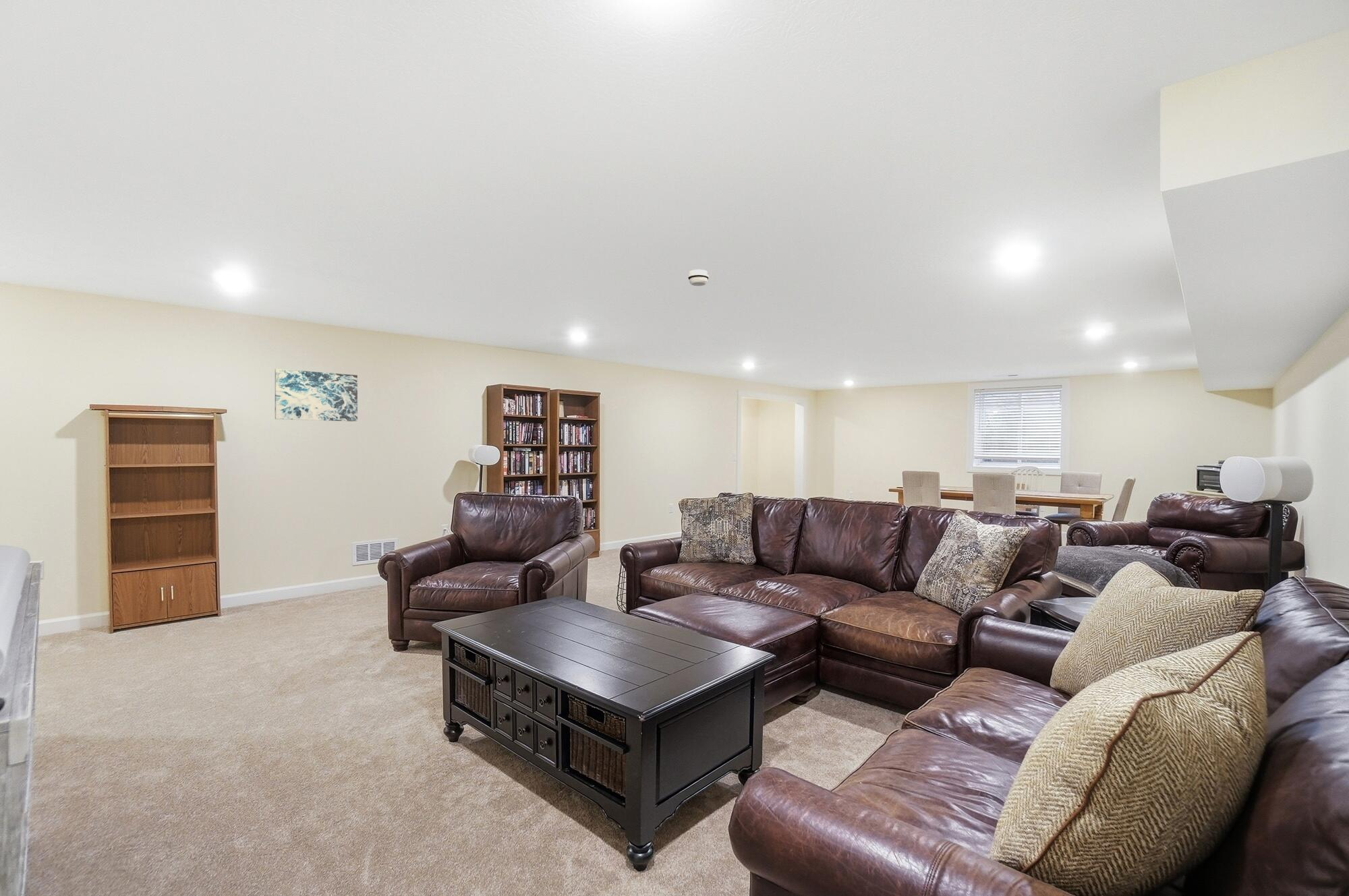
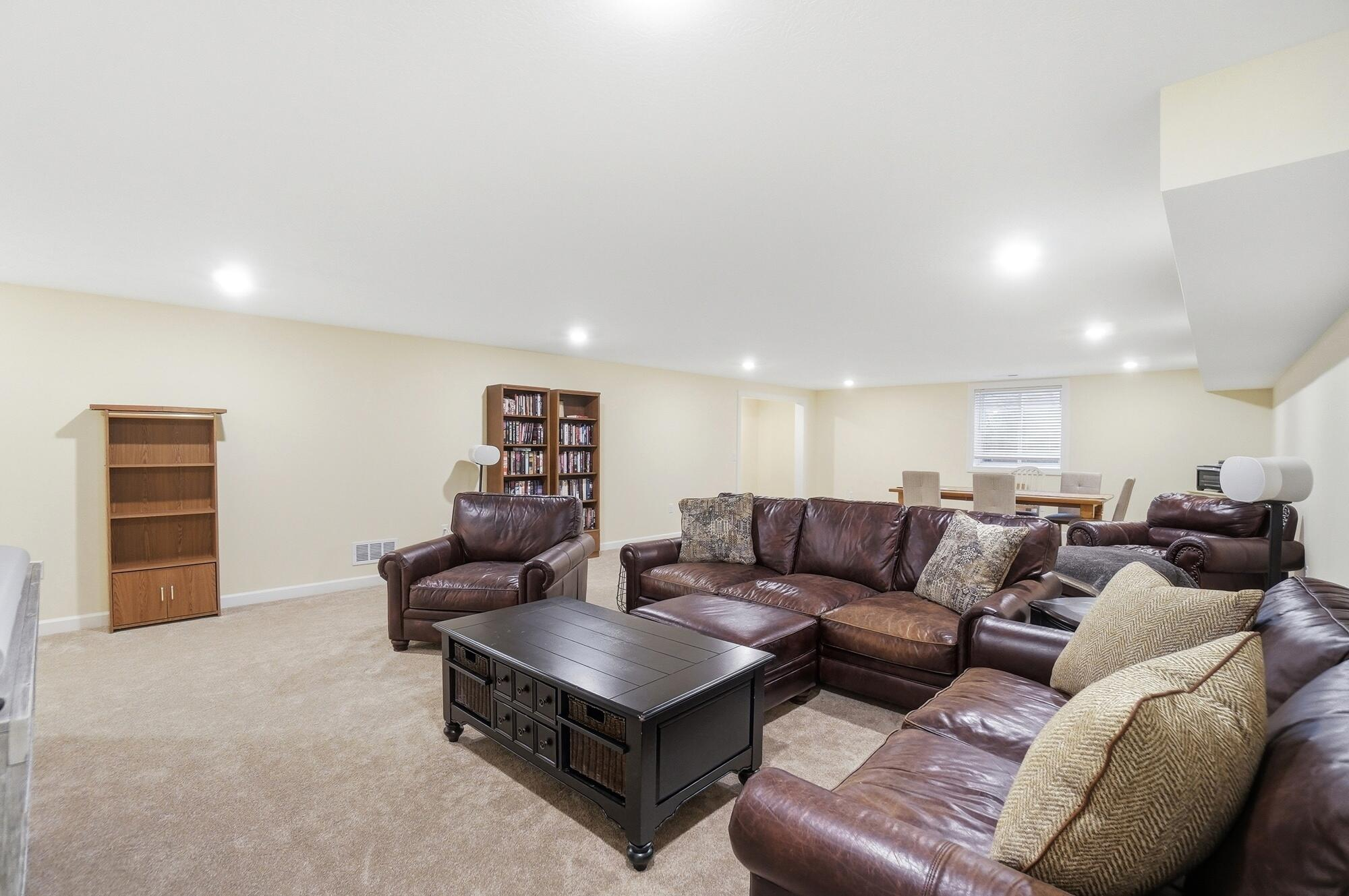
- wall art [275,368,358,422]
- smoke detector [687,269,710,287]
